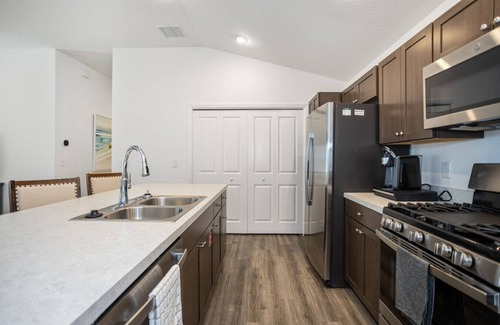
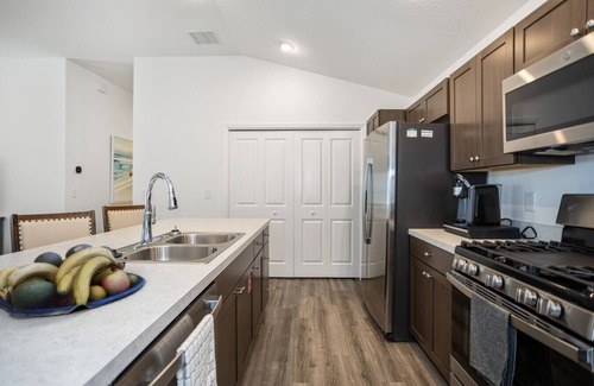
+ fruit bowl [0,243,146,319]
